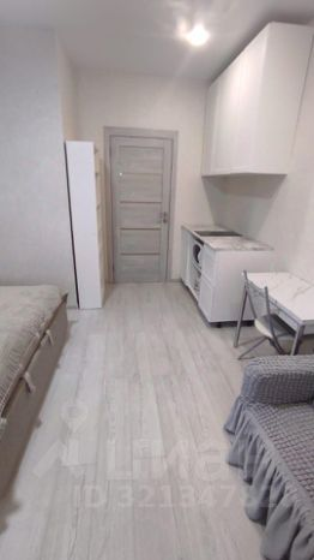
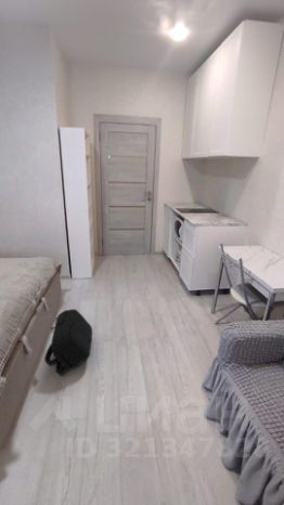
+ backpack [43,308,93,377]
